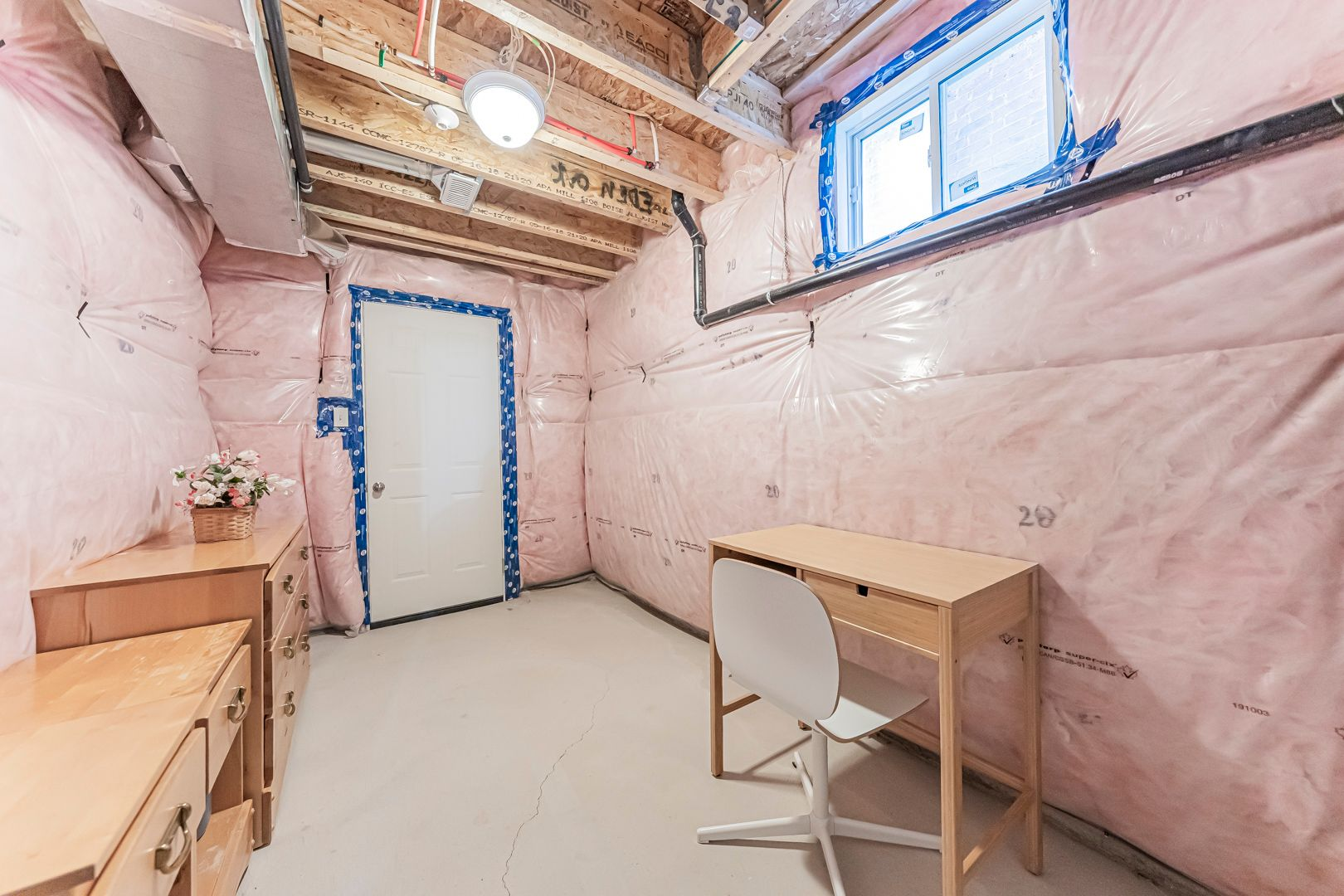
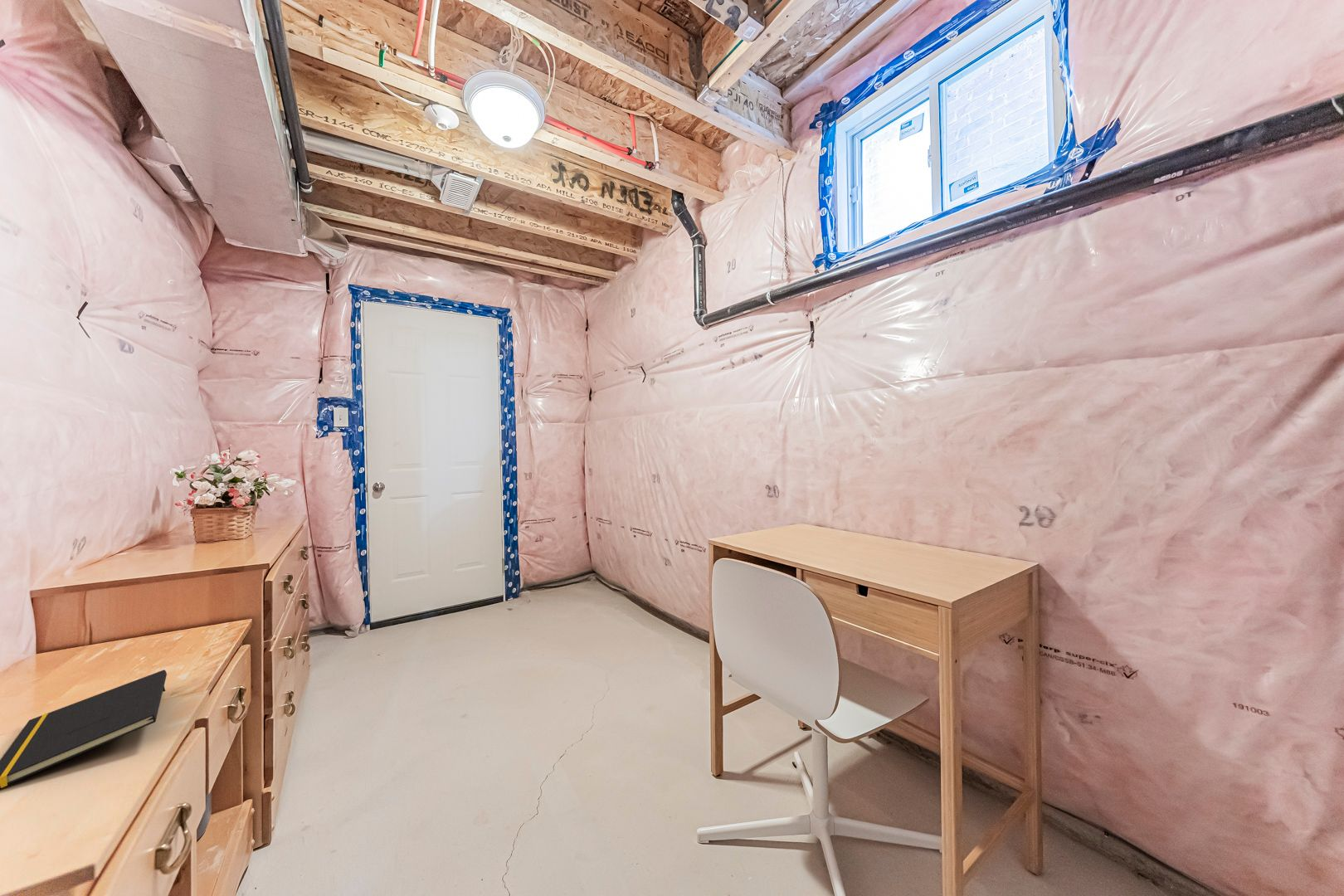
+ notepad [0,670,168,789]
